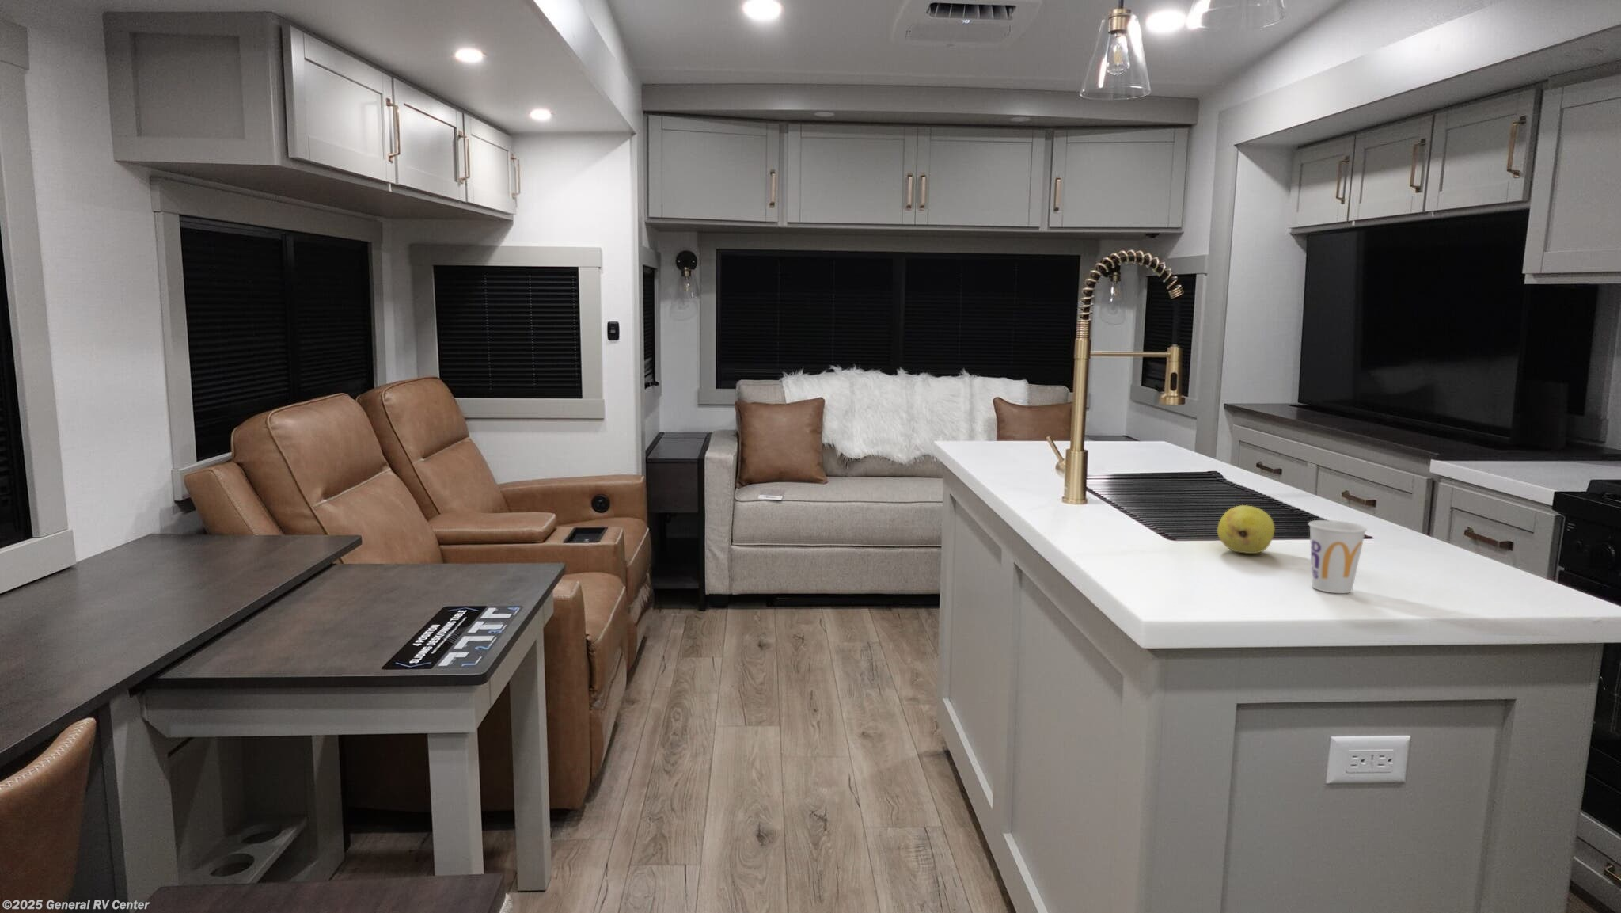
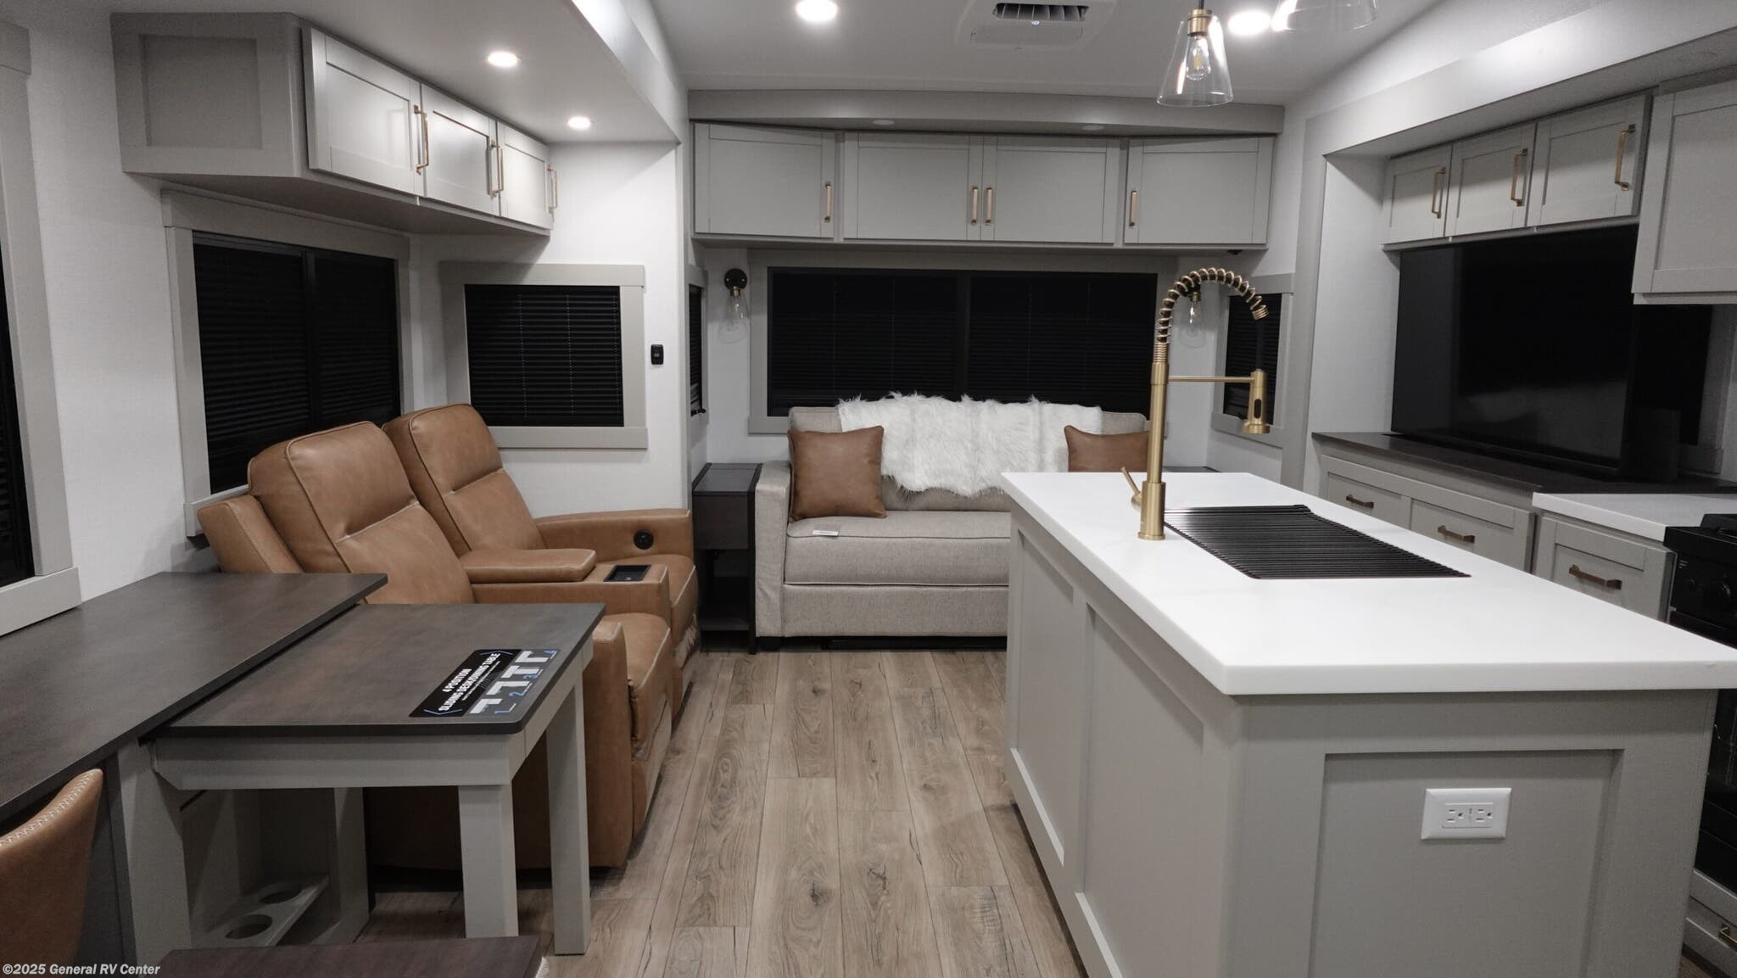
- fruit [1217,504,1275,554]
- cup [1307,520,1368,593]
